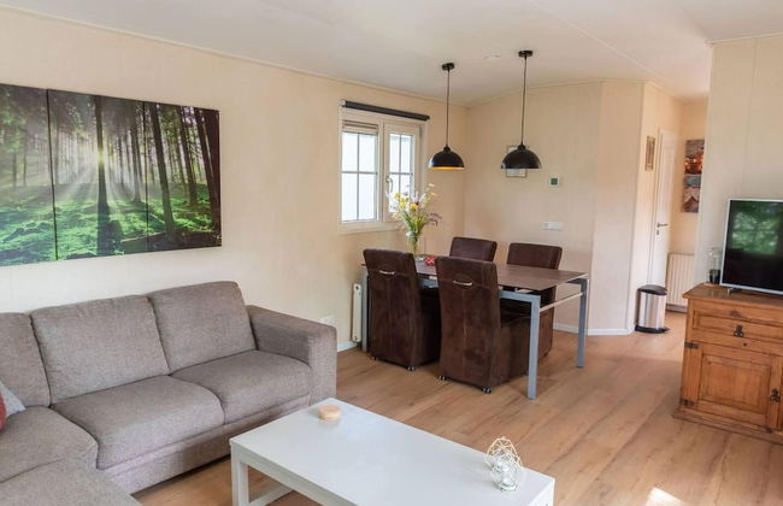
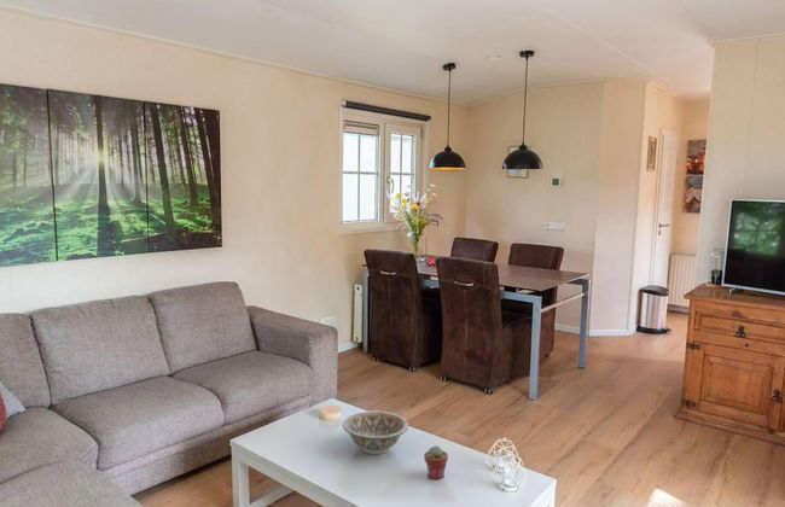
+ potted succulent [423,445,449,480]
+ decorative bowl [342,410,409,455]
